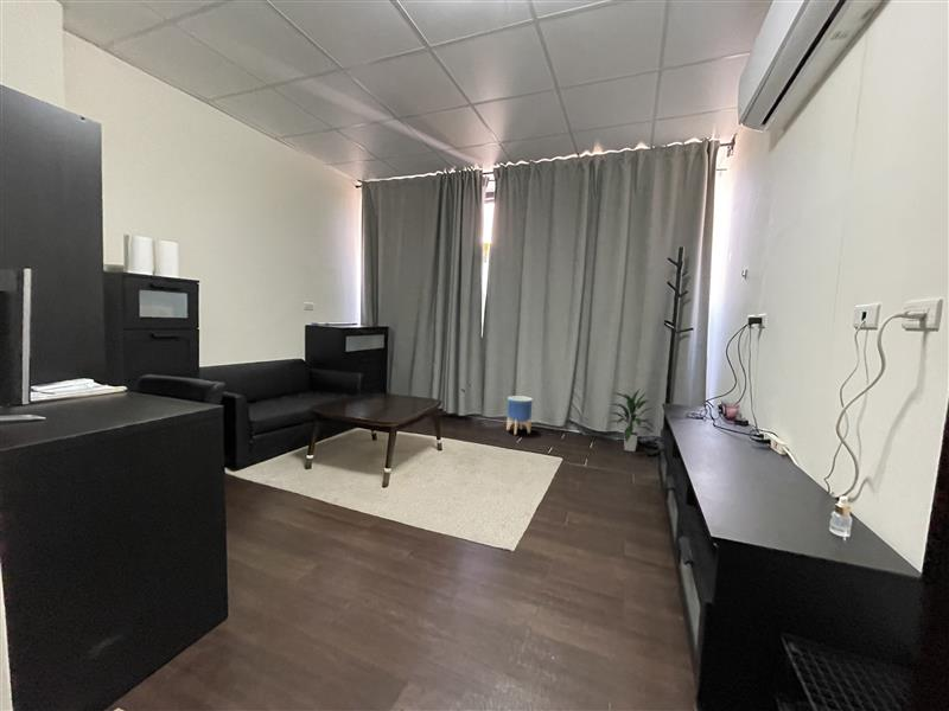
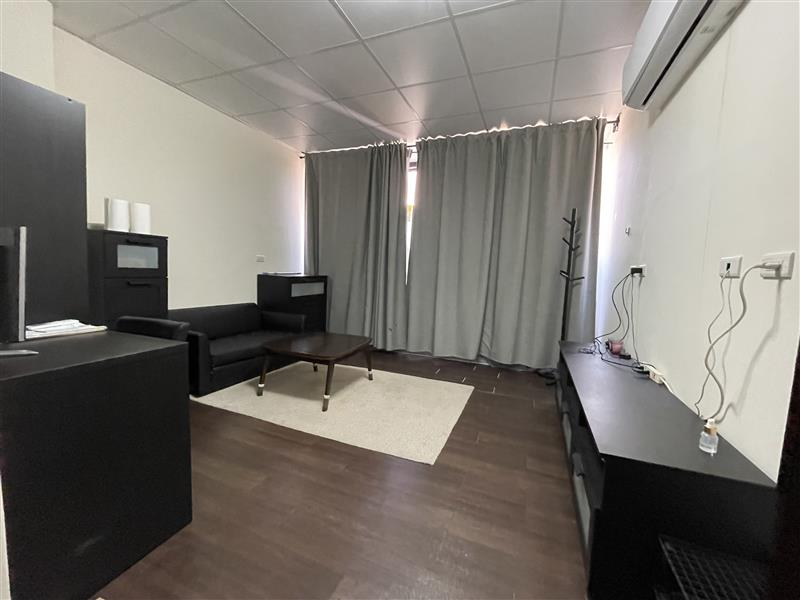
- indoor plant [607,387,655,453]
- planter [505,395,534,436]
